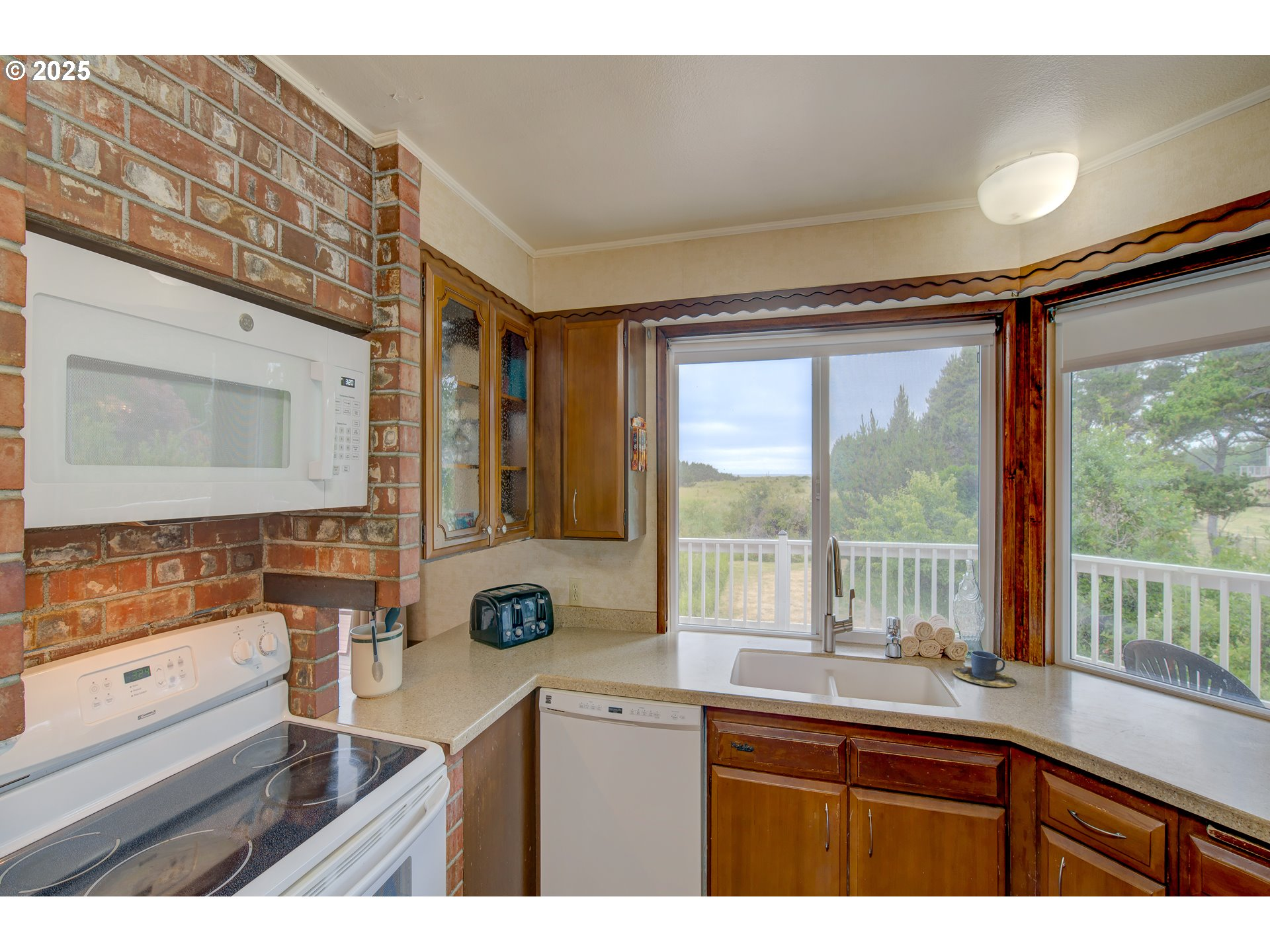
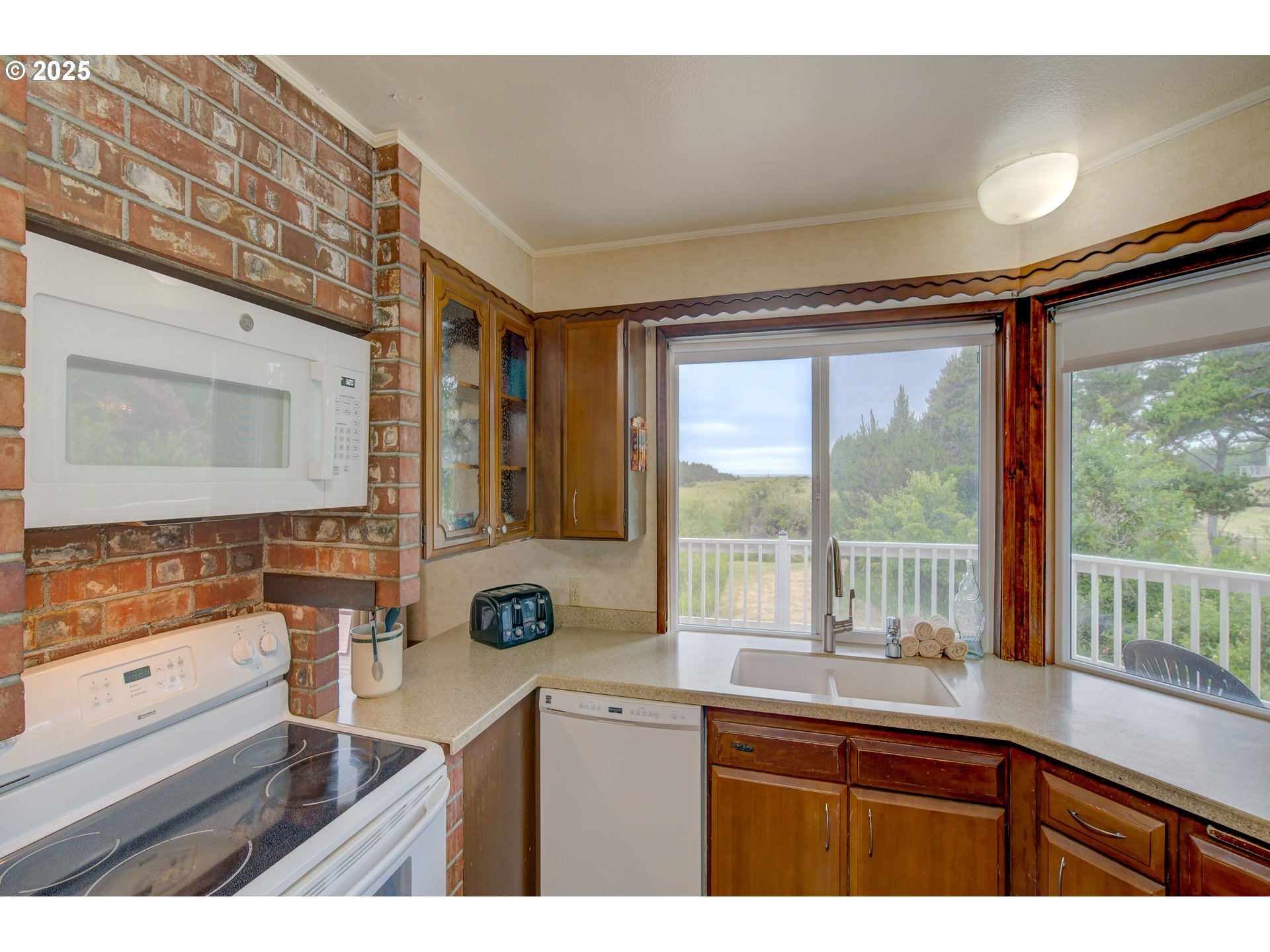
- cup [952,650,1017,688]
